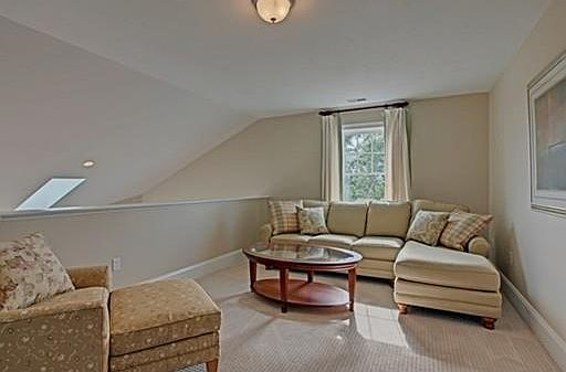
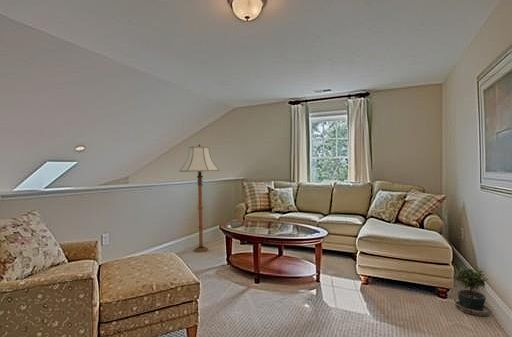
+ potted plant [446,267,494,317]
+ floor lamp [179,143,220,253]
